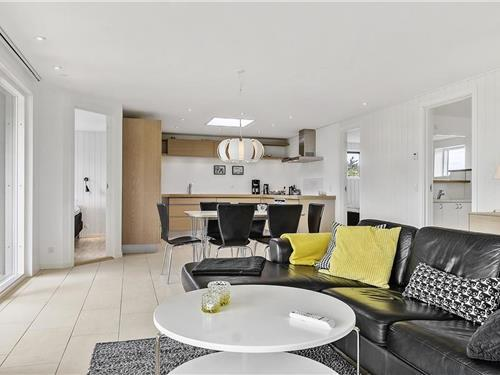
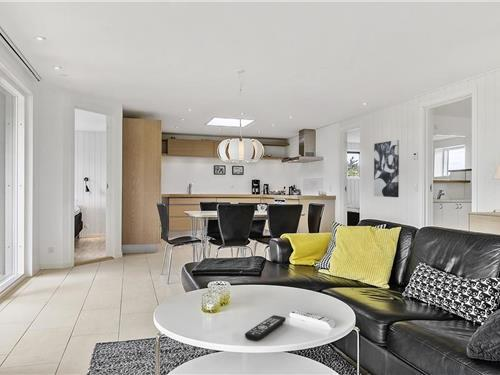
+ remote control [244,314,287,342]
+ wall art [373,139,400,198]
